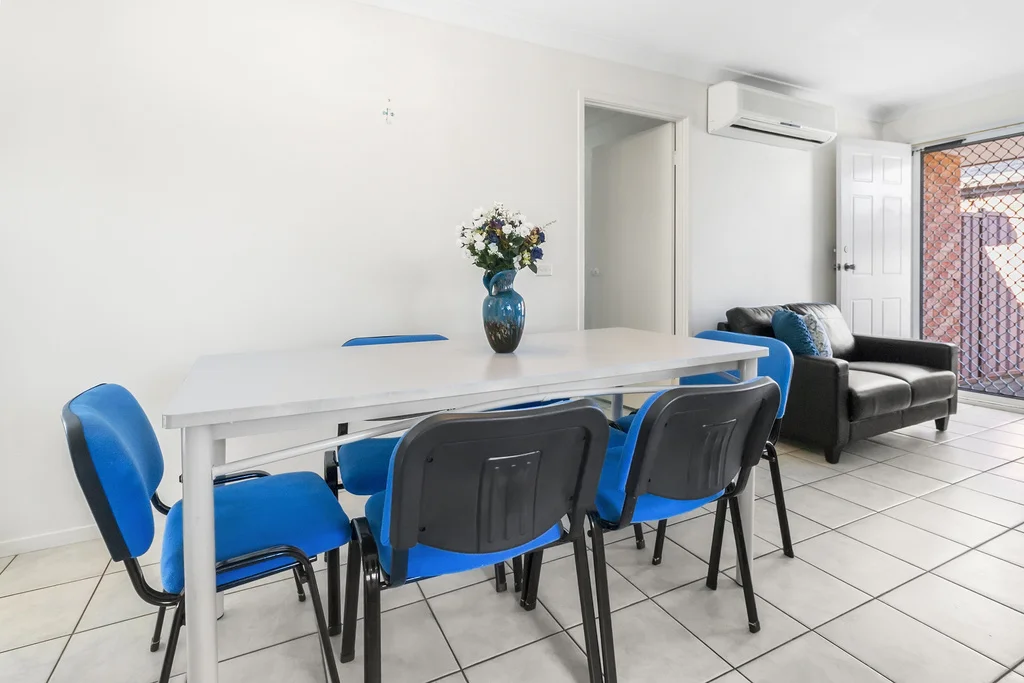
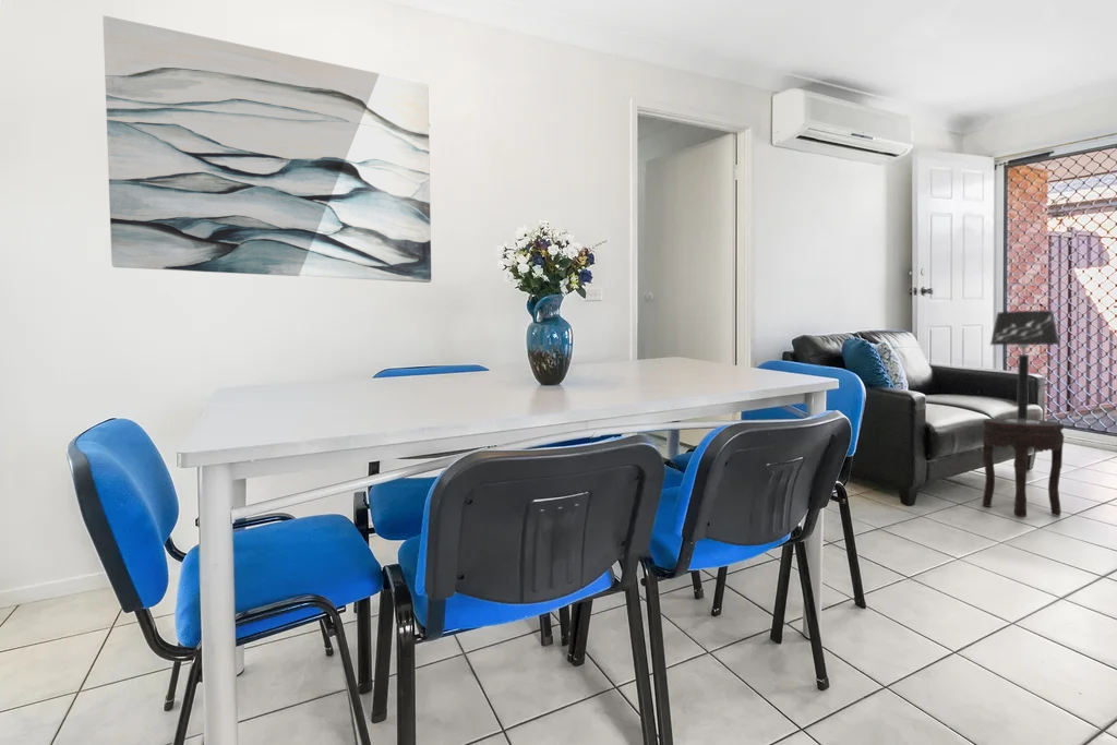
+ table lamp [989,310,1060,423]
+ wall art [103,15,432,284]
+ side table [982,418,1066,518]
